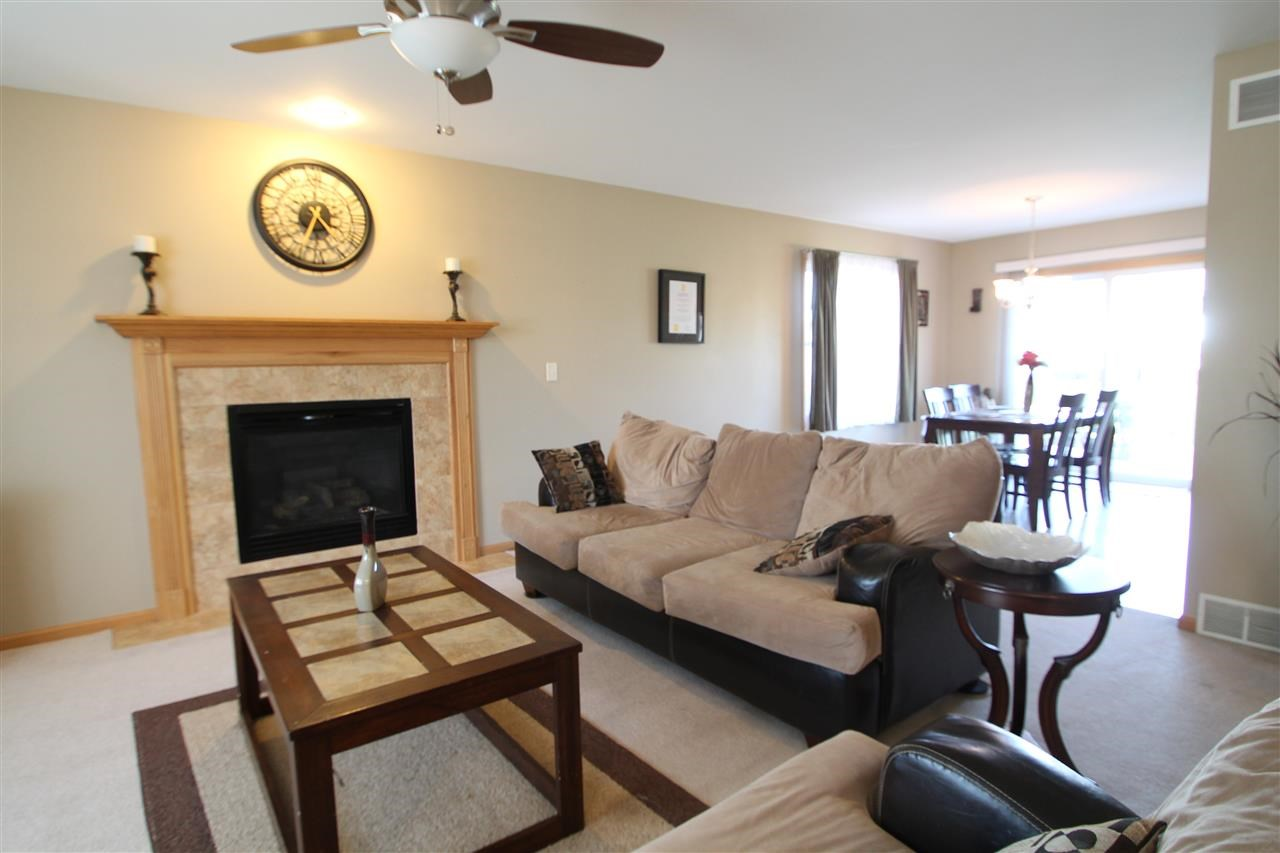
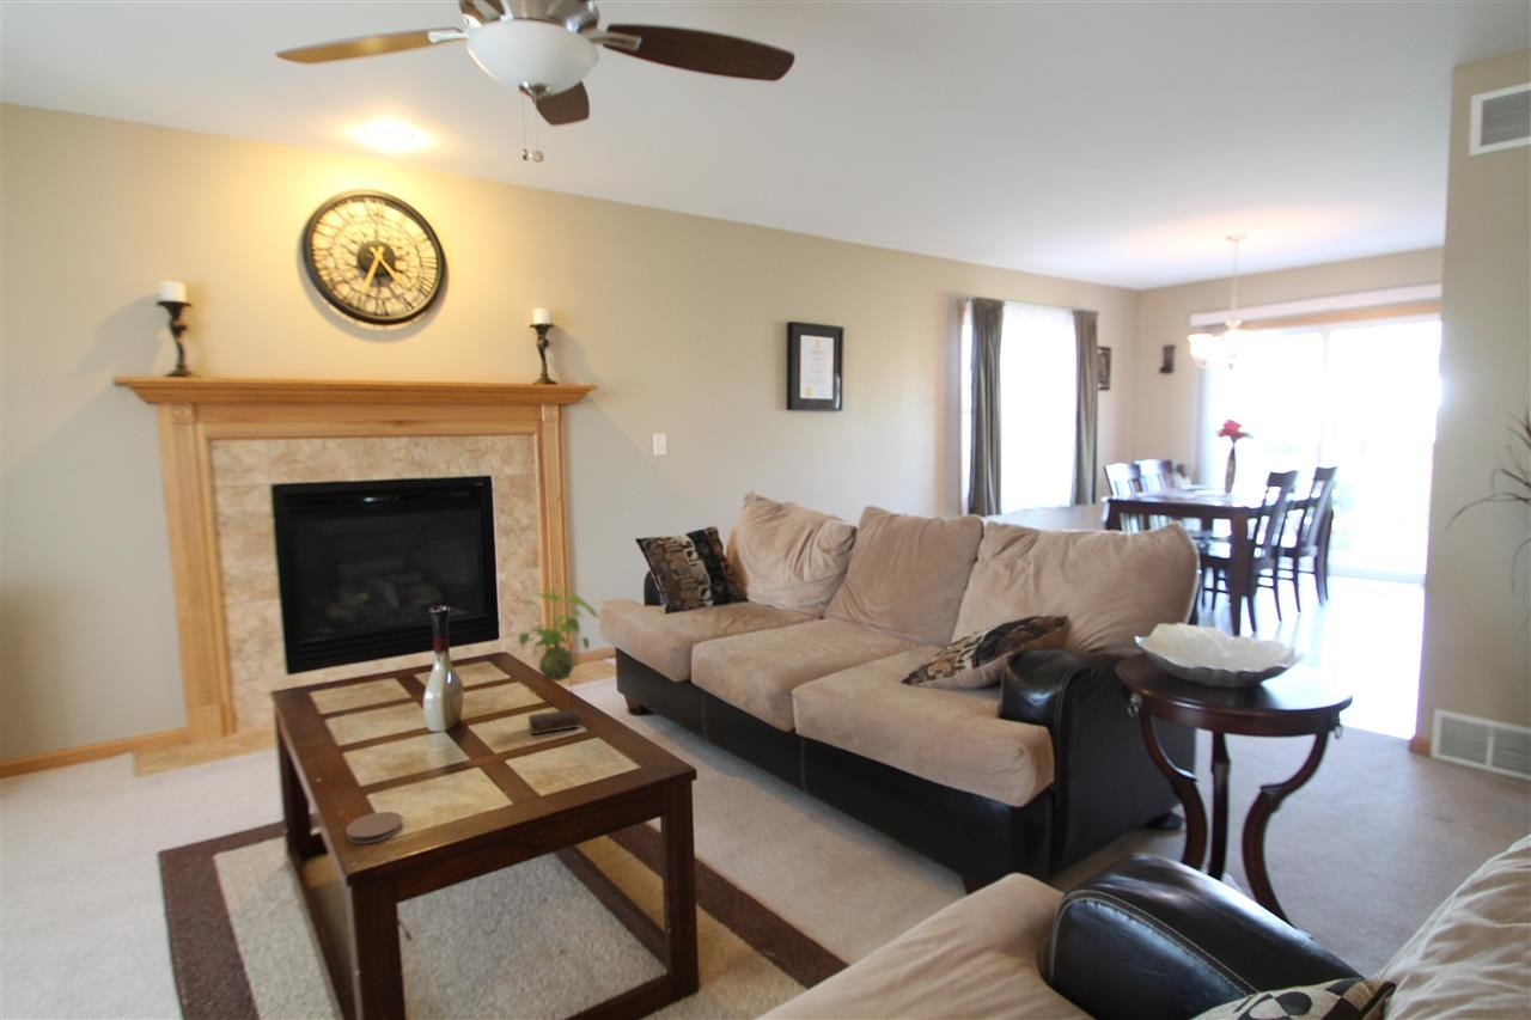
+ plant [510,587,600,735]
+ coaster [344,811,404,845]
